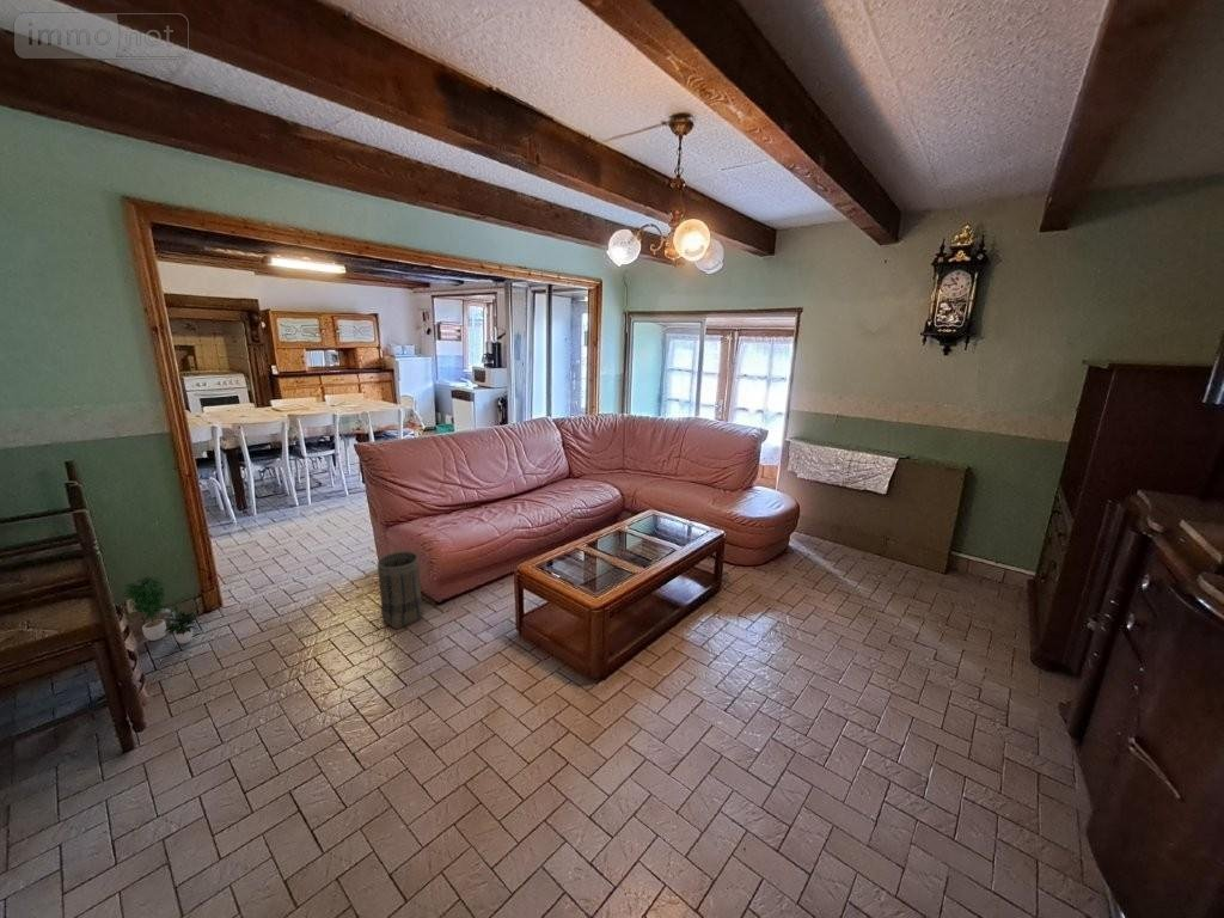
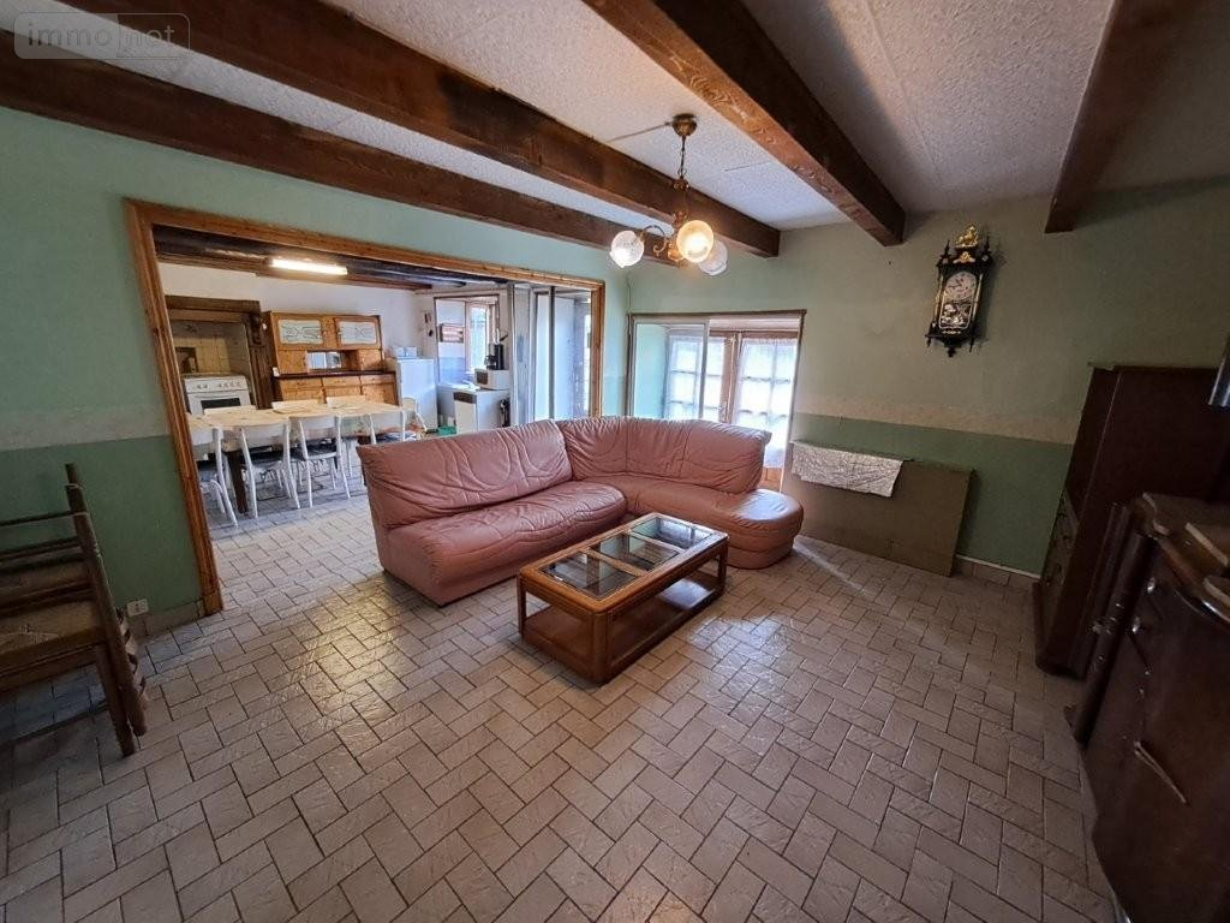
- basket [377,550,426,630]
- potted plant [121,576,201,644]
